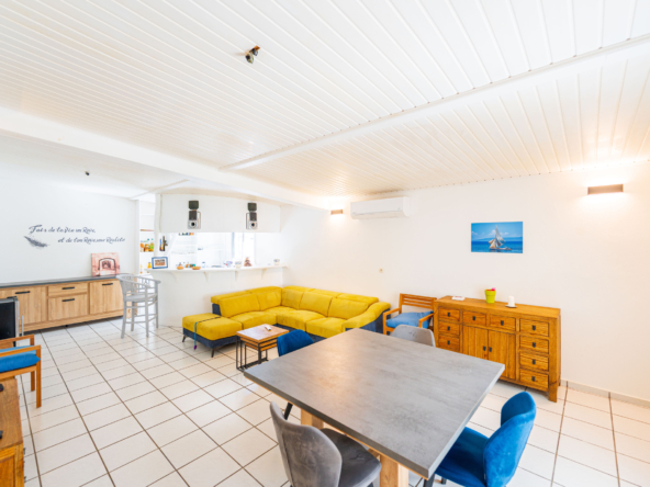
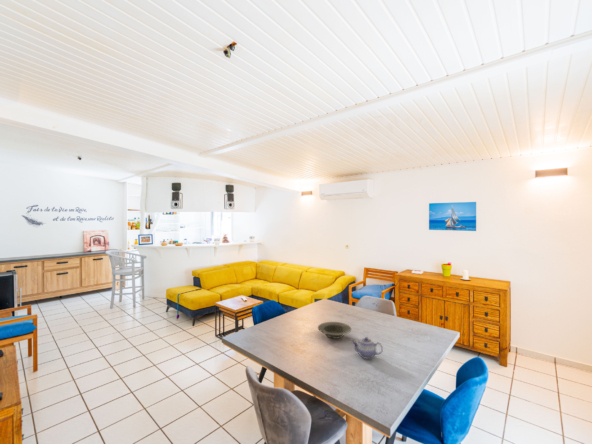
+ teapot [350,336,384,360]
+ bowl [317,321,352,340]
